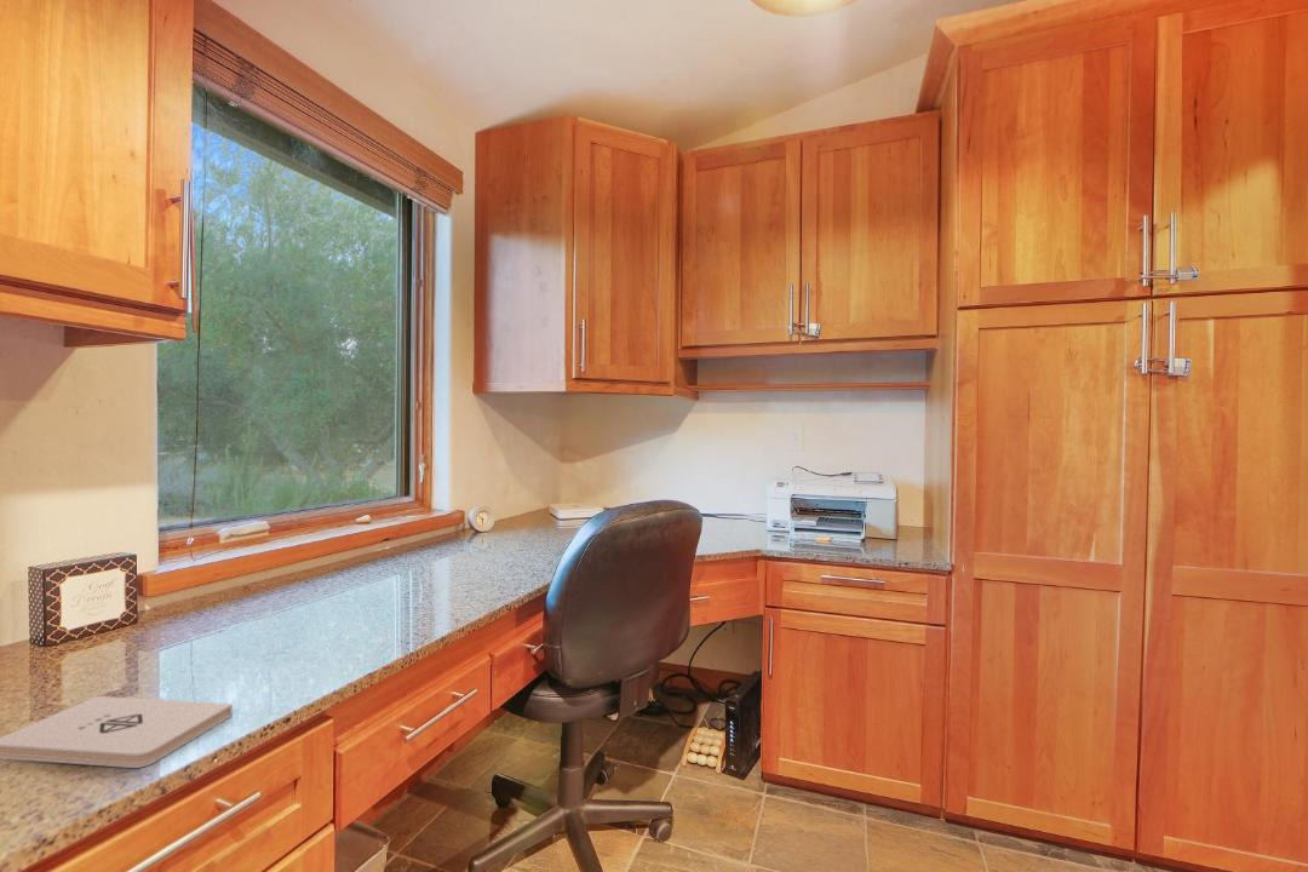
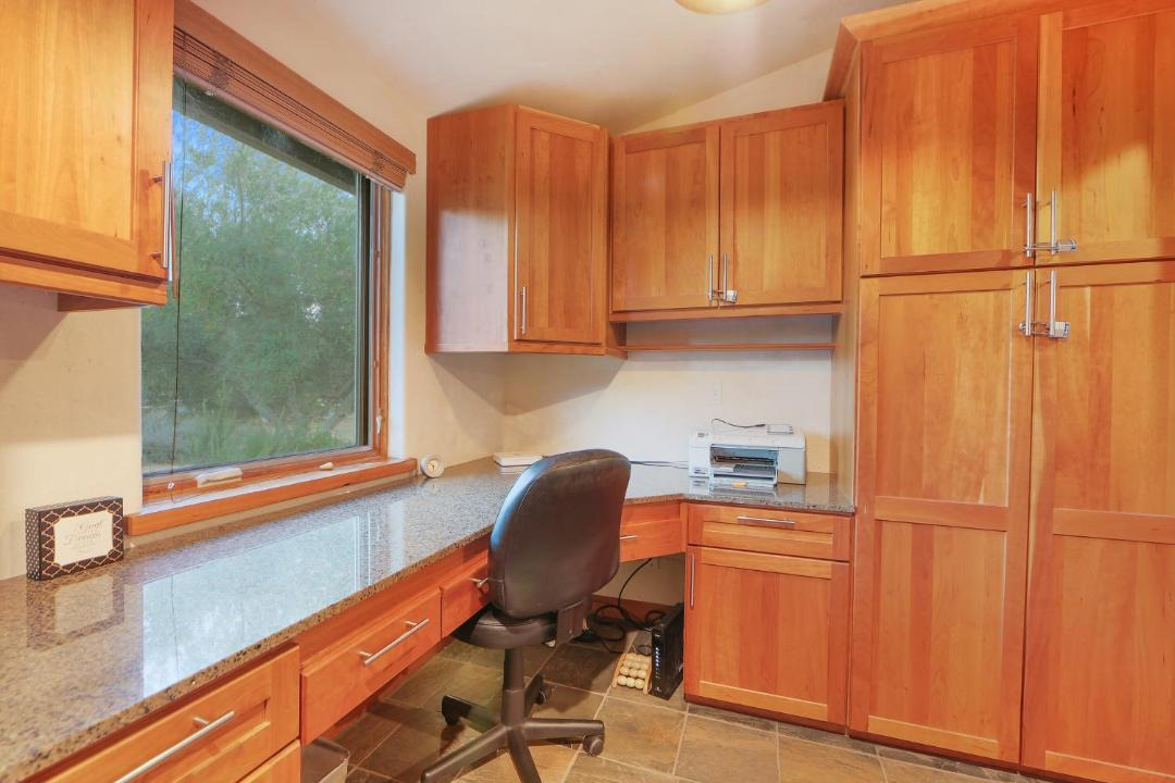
- notepad [0,695,234,769]
